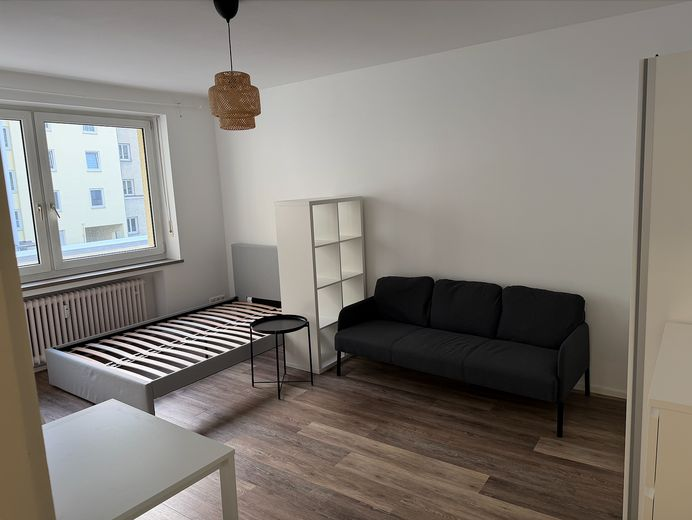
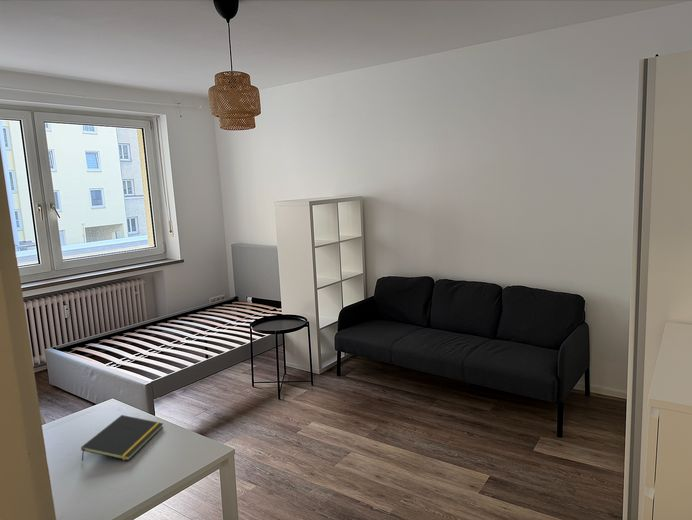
+ notepad [80,414,164,462]
